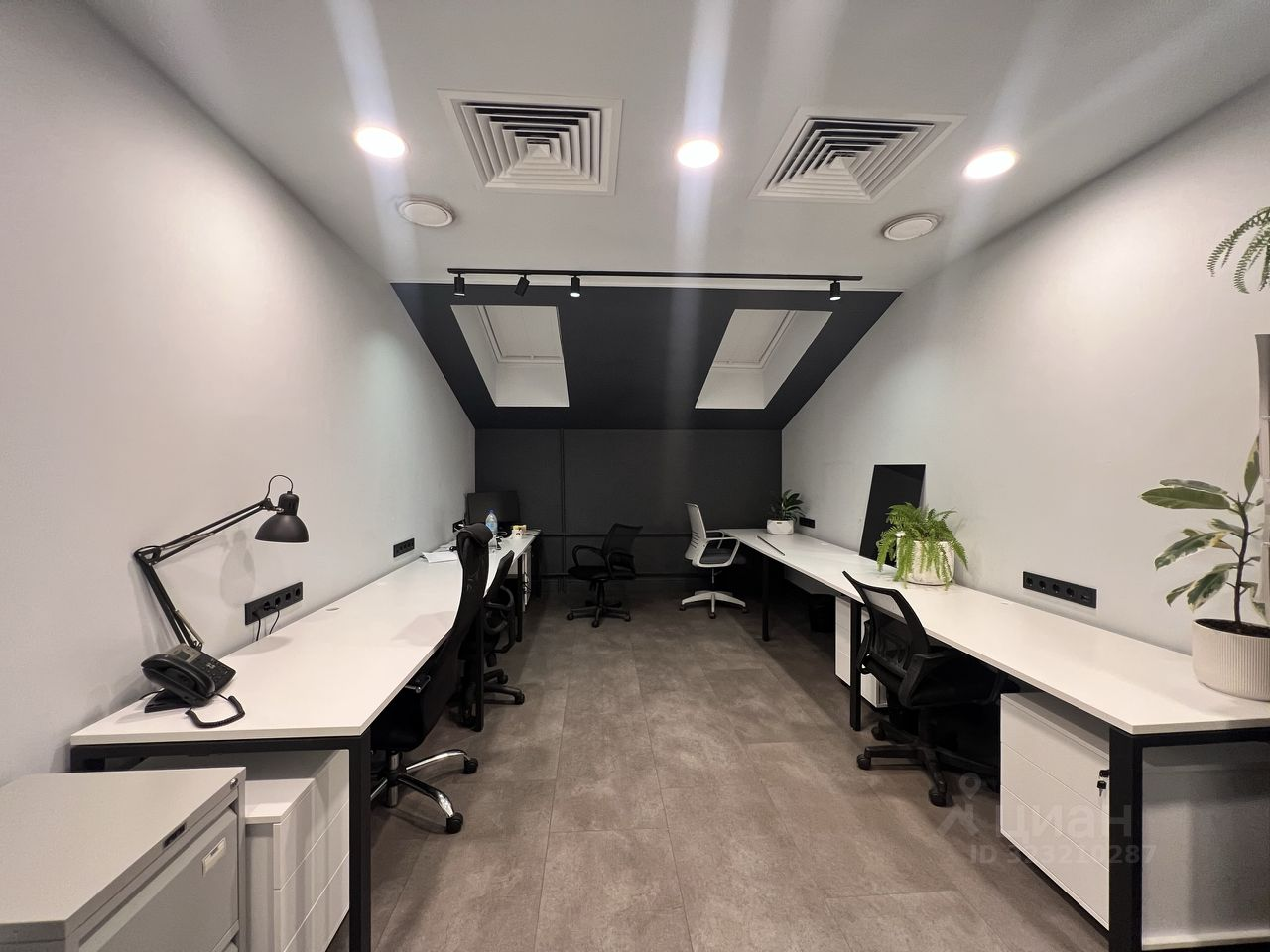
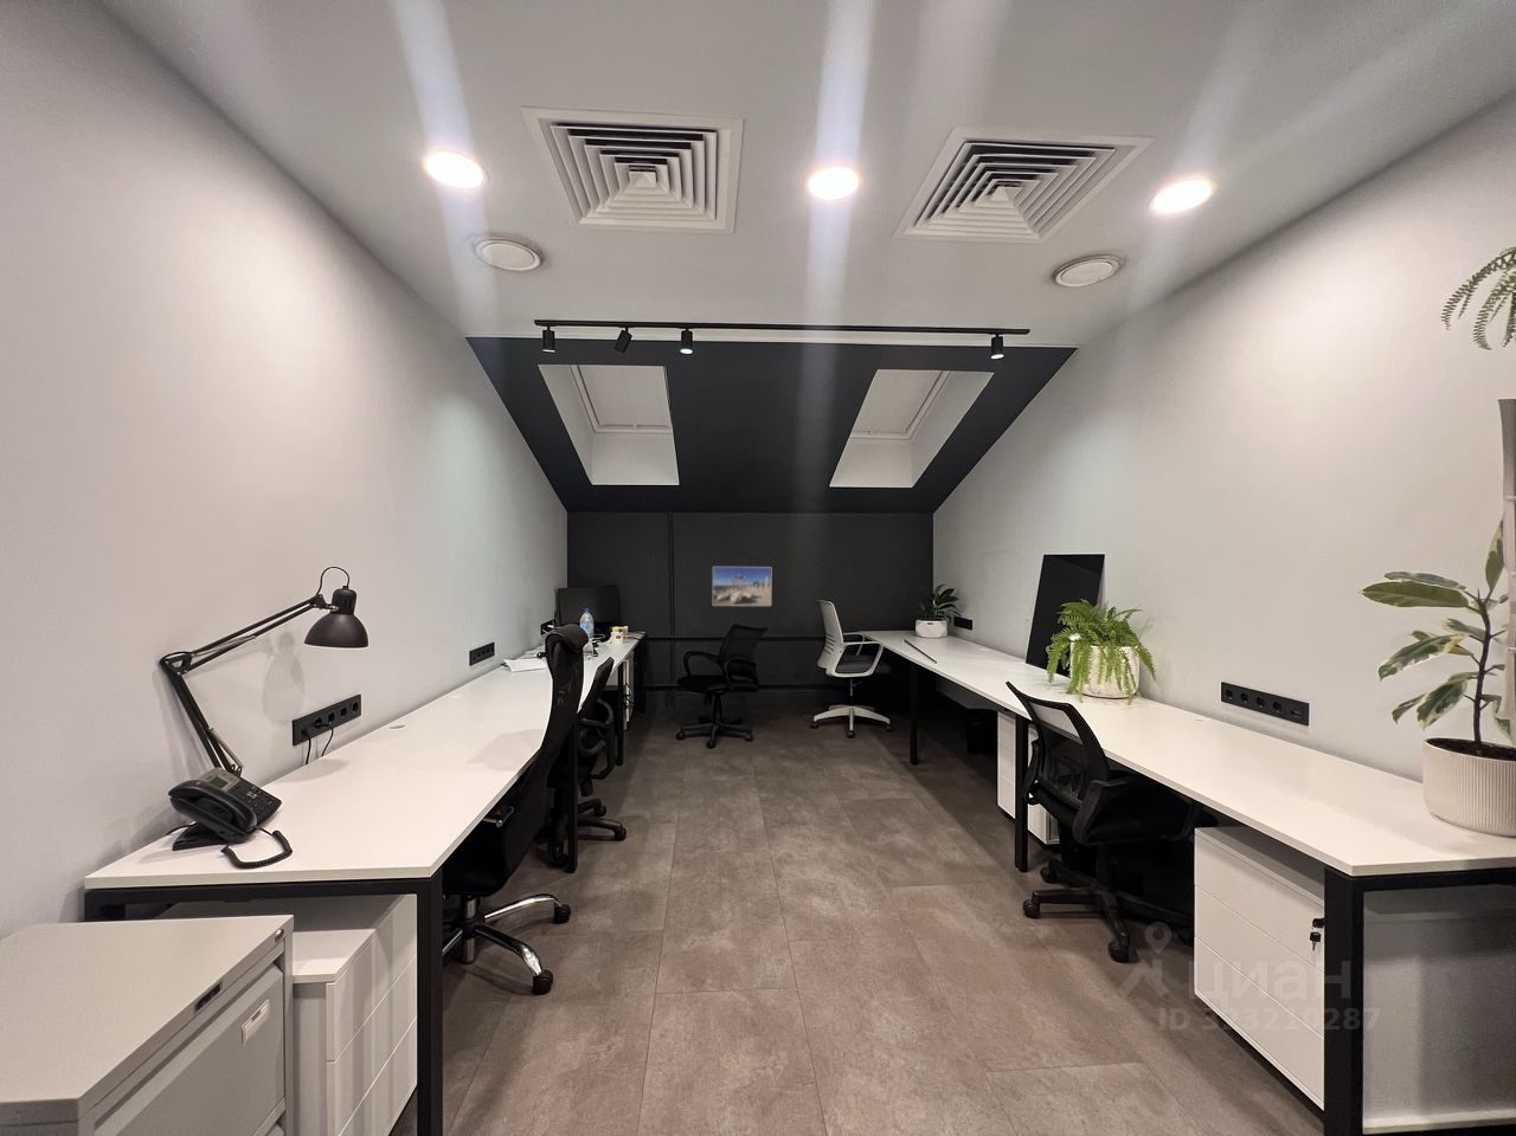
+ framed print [711,566,772,607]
